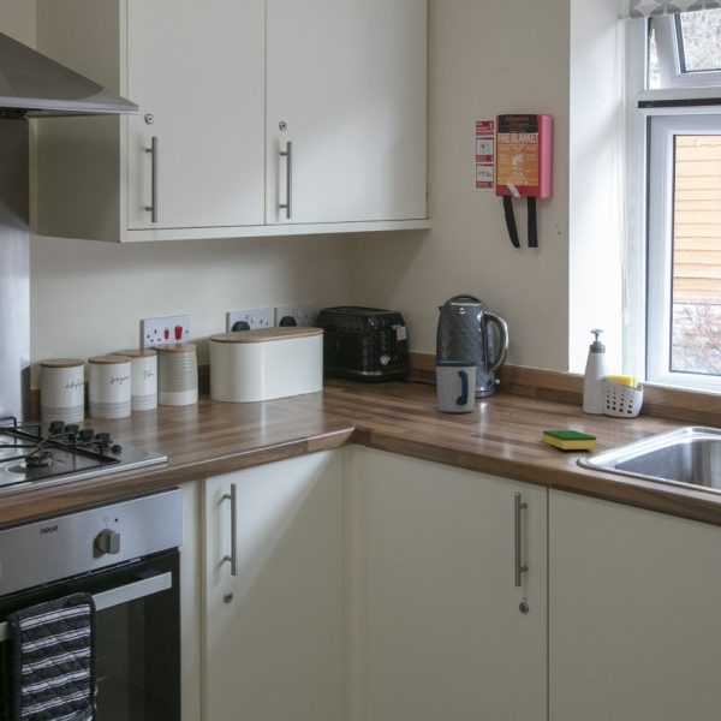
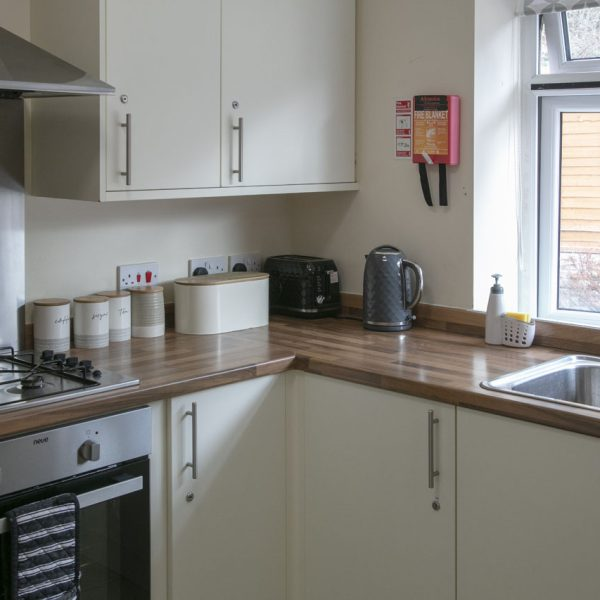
- dish sponge [542,429,597,451]
- mug [434,359,478,413]
